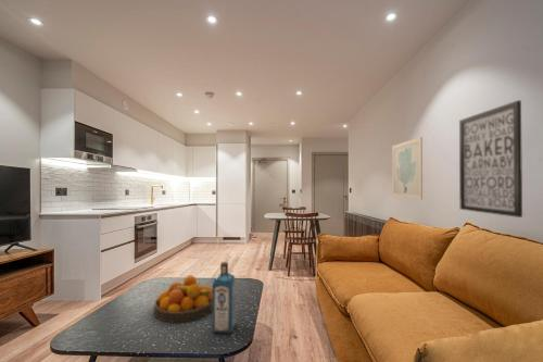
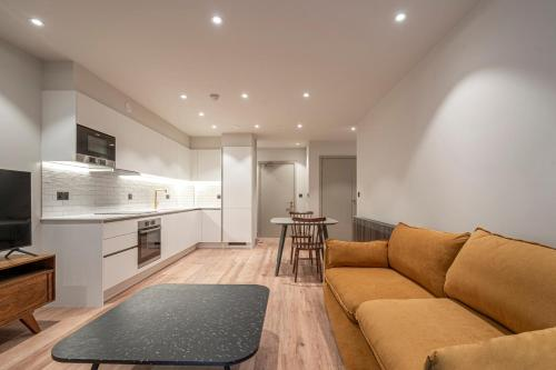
- wall art [458,99,523,219]
- fruit bowl [153,274,212,324]
- wall art [391,136,424,201]
- liquor [211,261,237,335]
